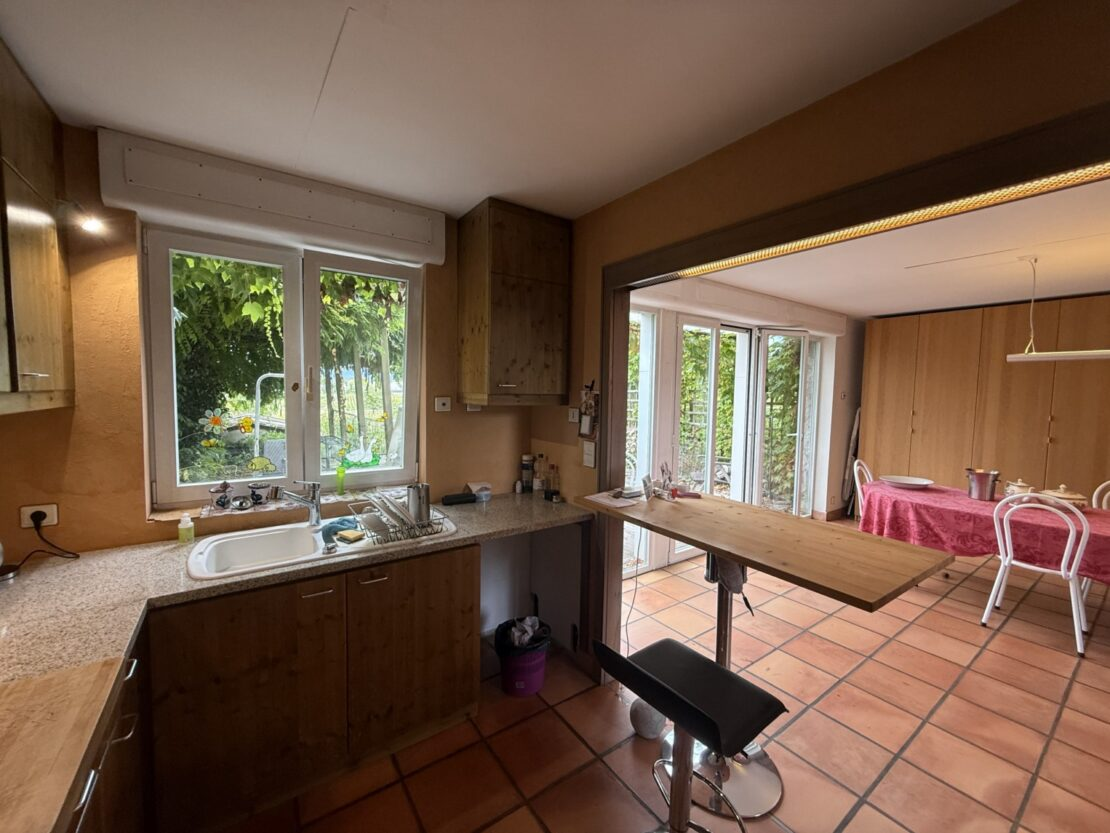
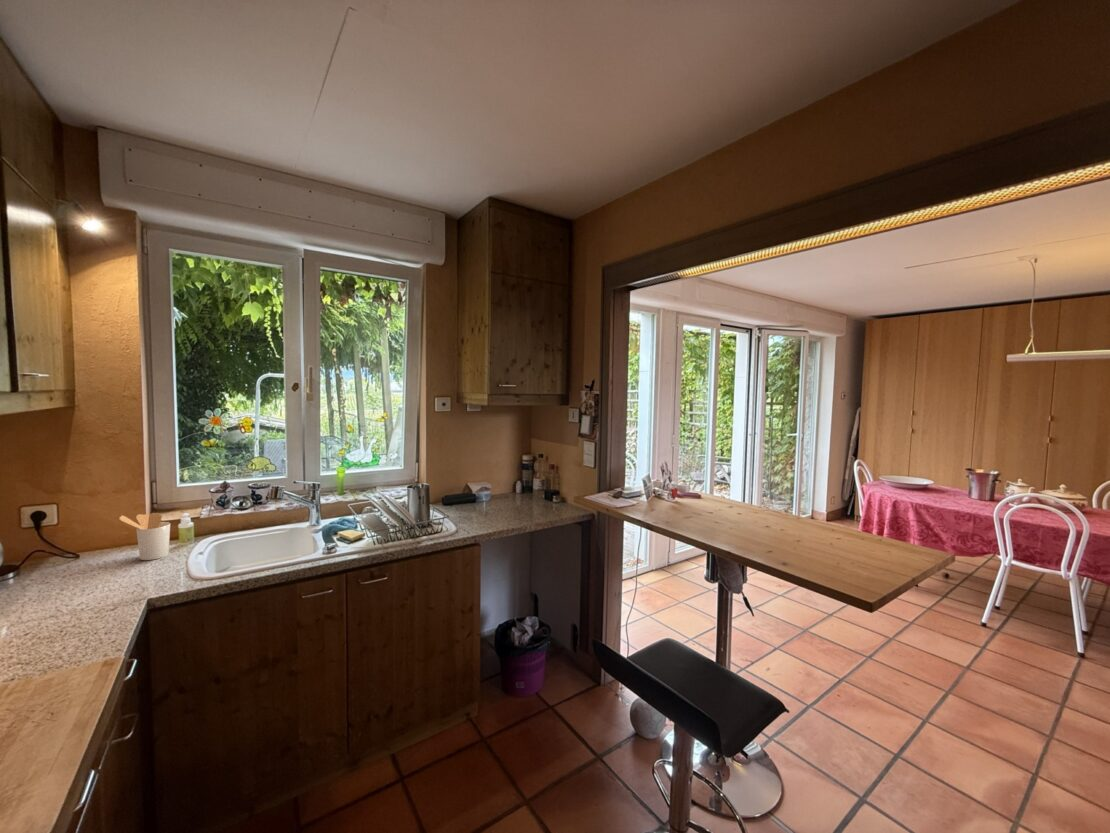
+ utensil holder [118,512,171,561]
